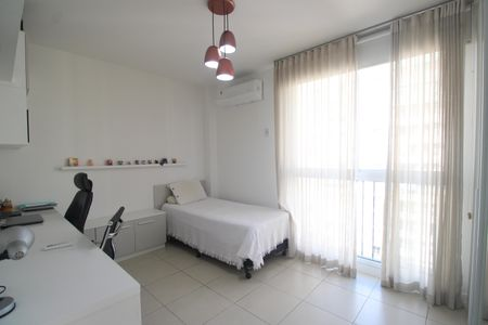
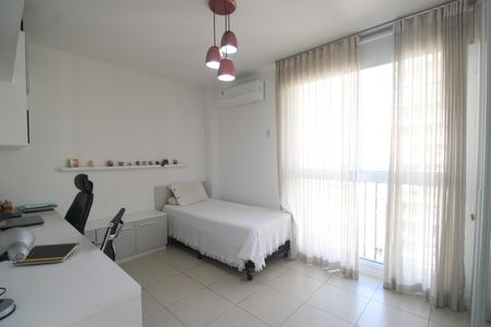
+ notepad [12,242,81,267]
